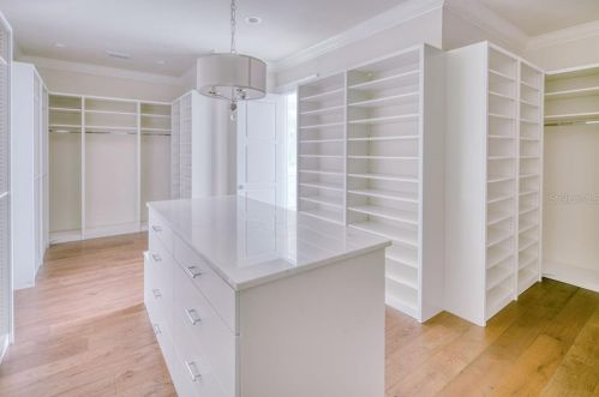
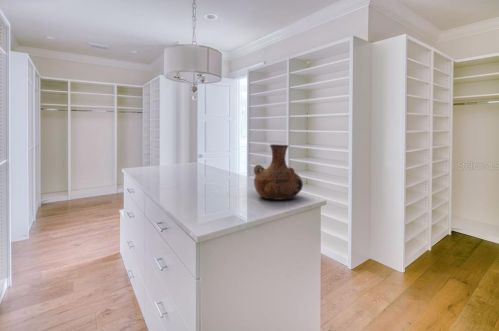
+ vase [253,143,304,201]
